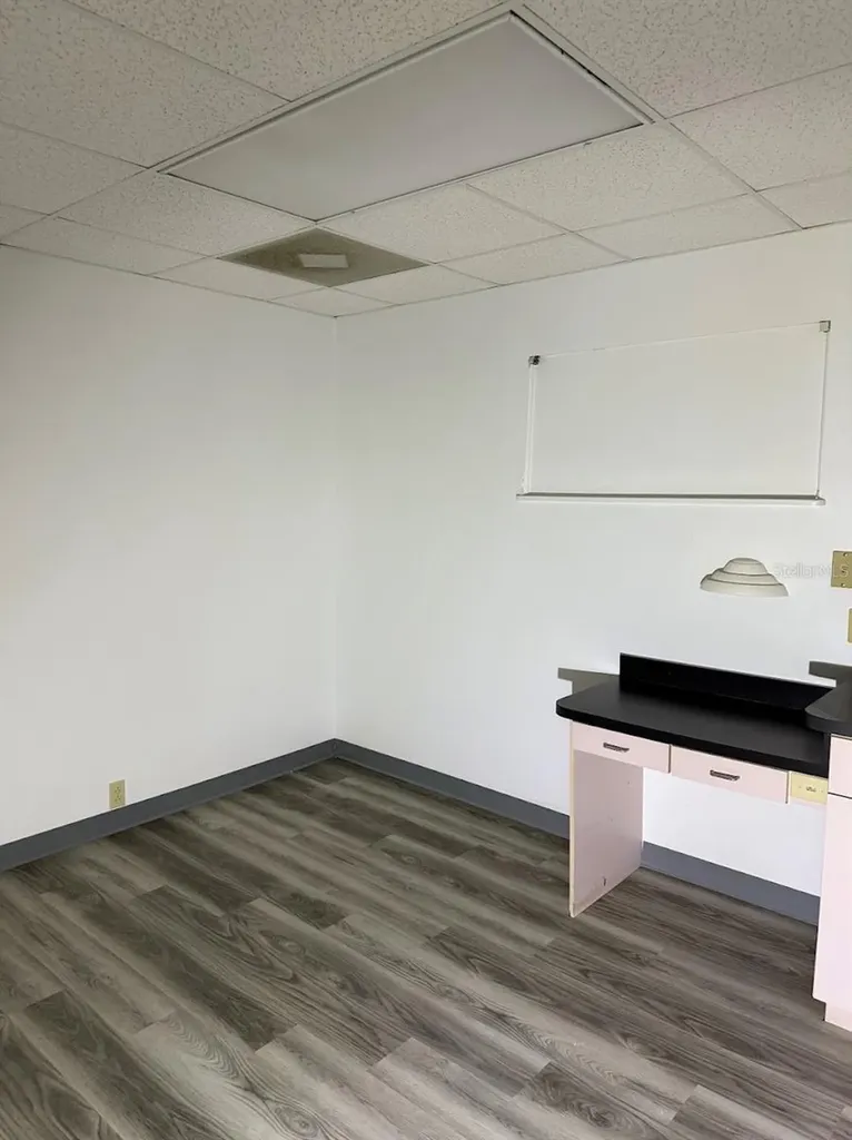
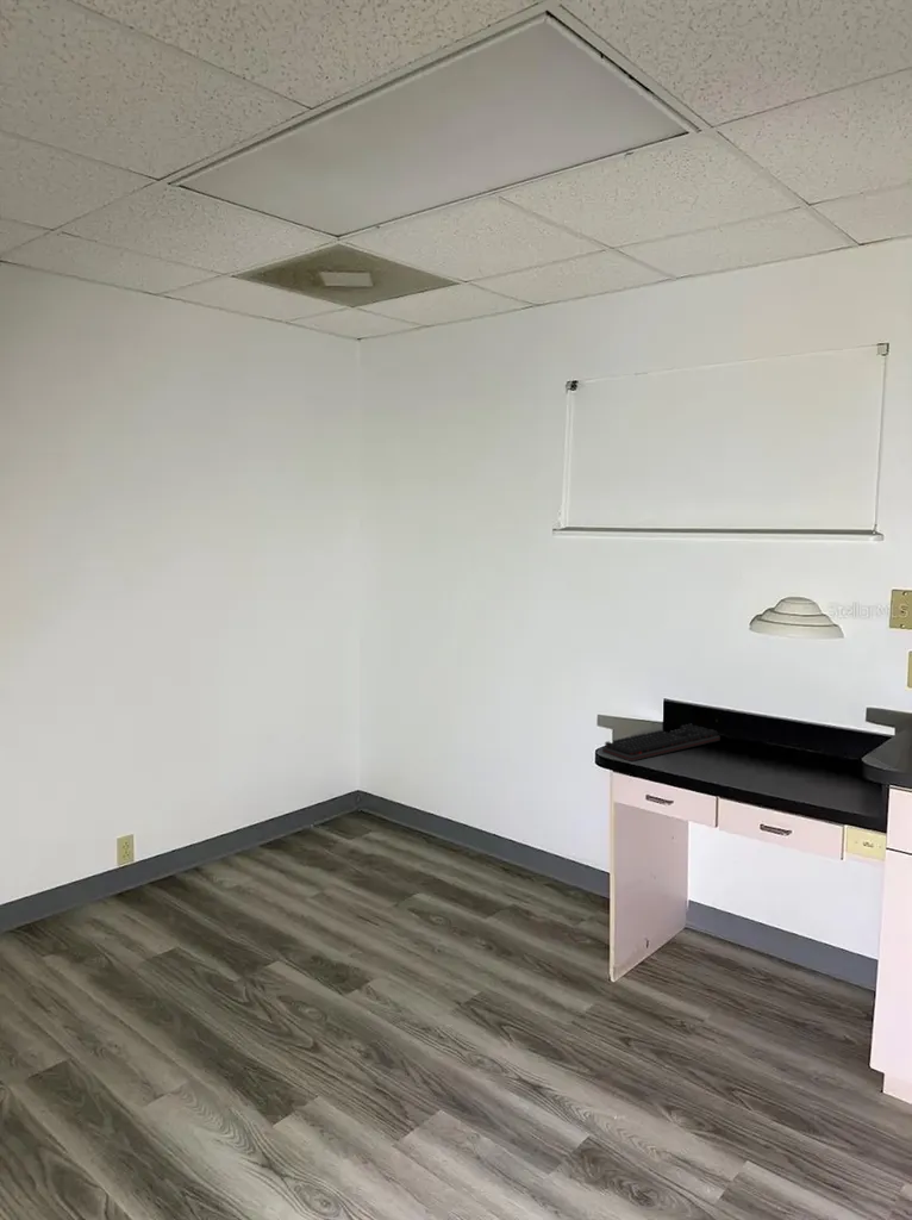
+ keyboard [601,722,722,762]
